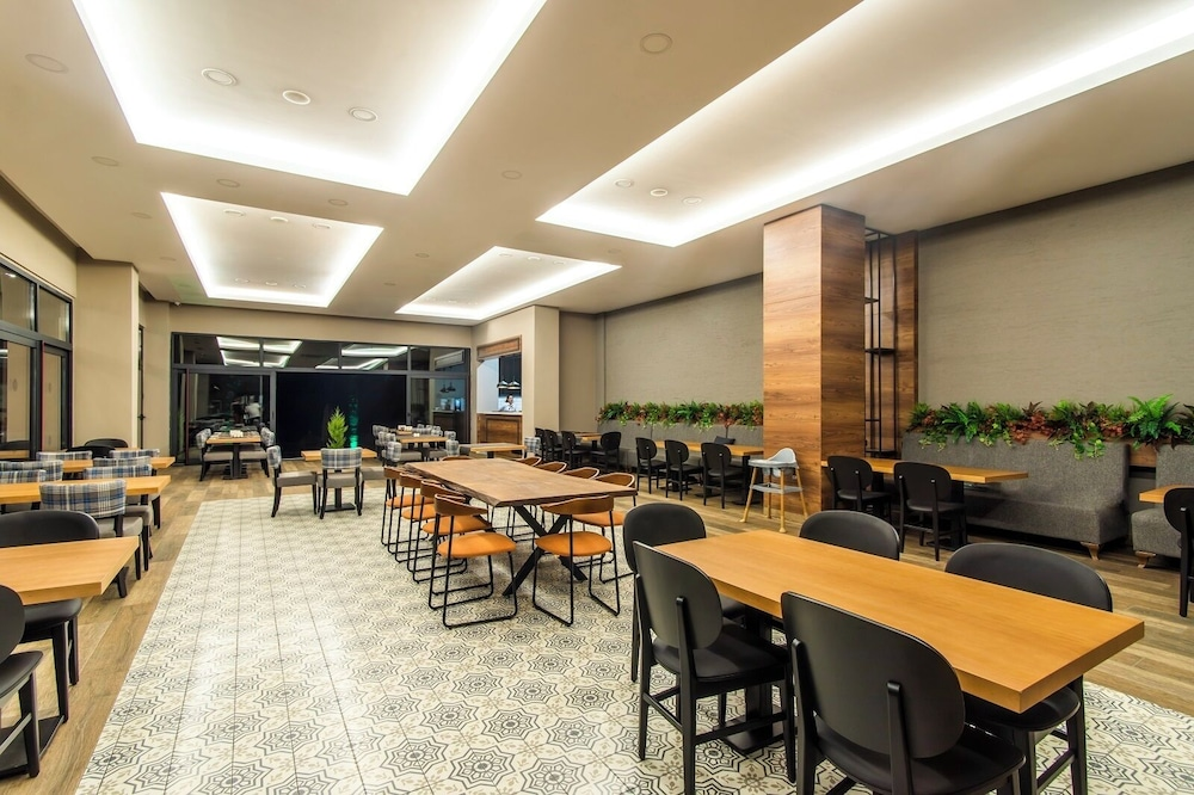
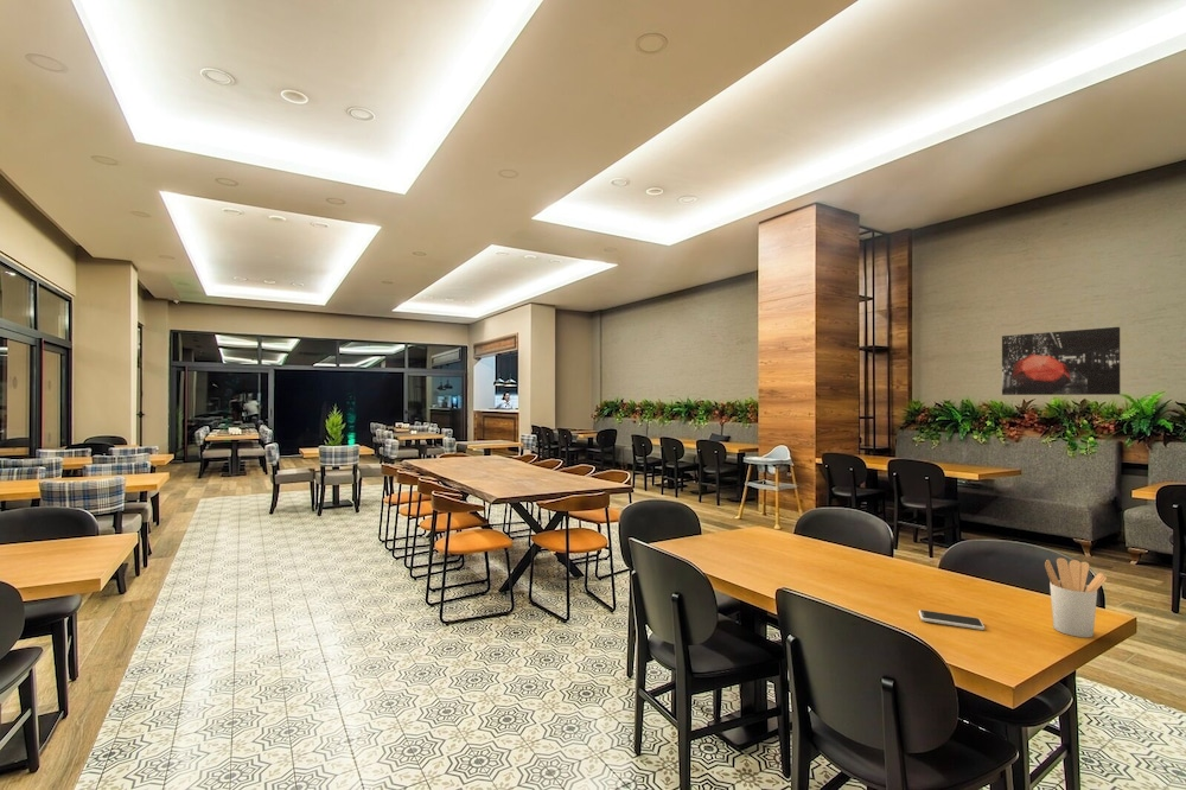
+ smartphone [918,609,986,631]
+ utensil holder [1044,556,1108,638]
+ wall art [1001,326,1121,396]
